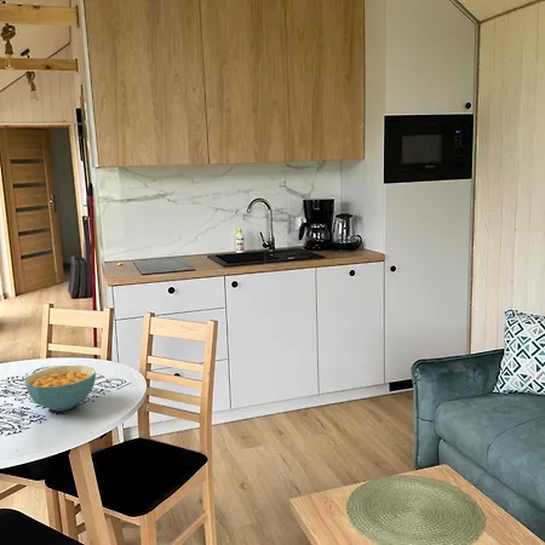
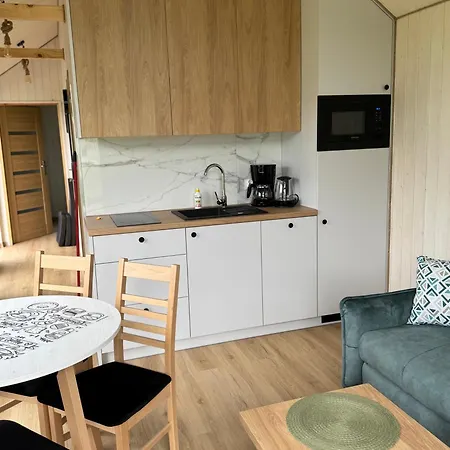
- cereal bowl [24,365,97,412]
